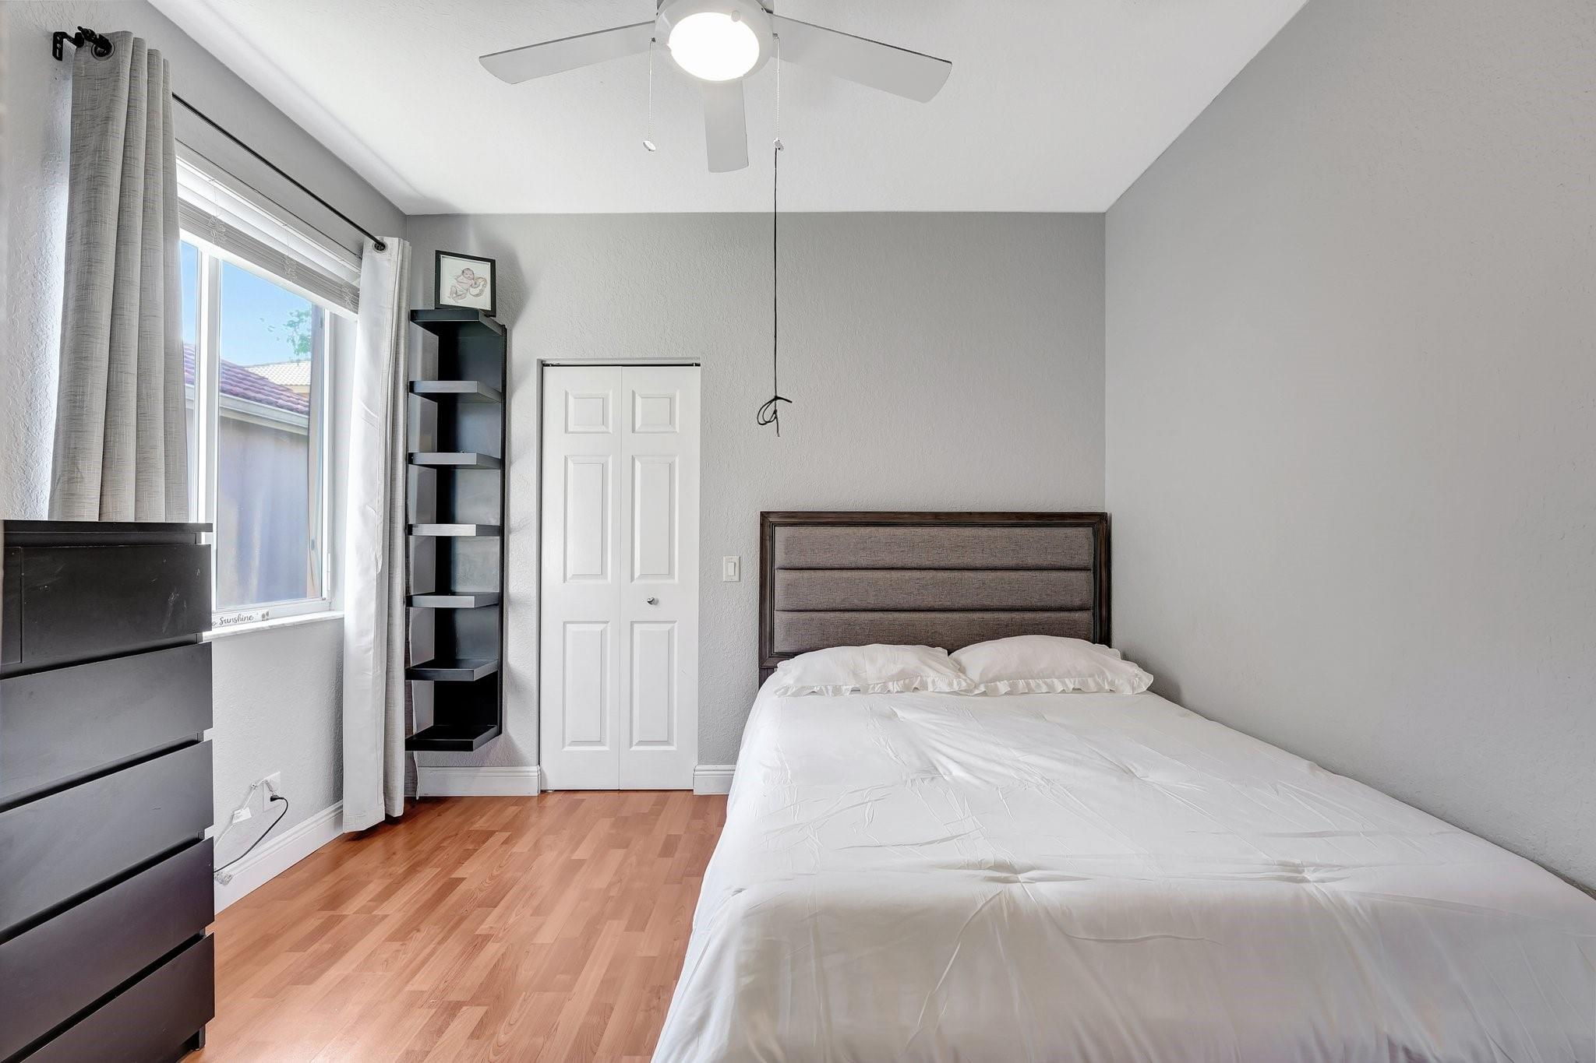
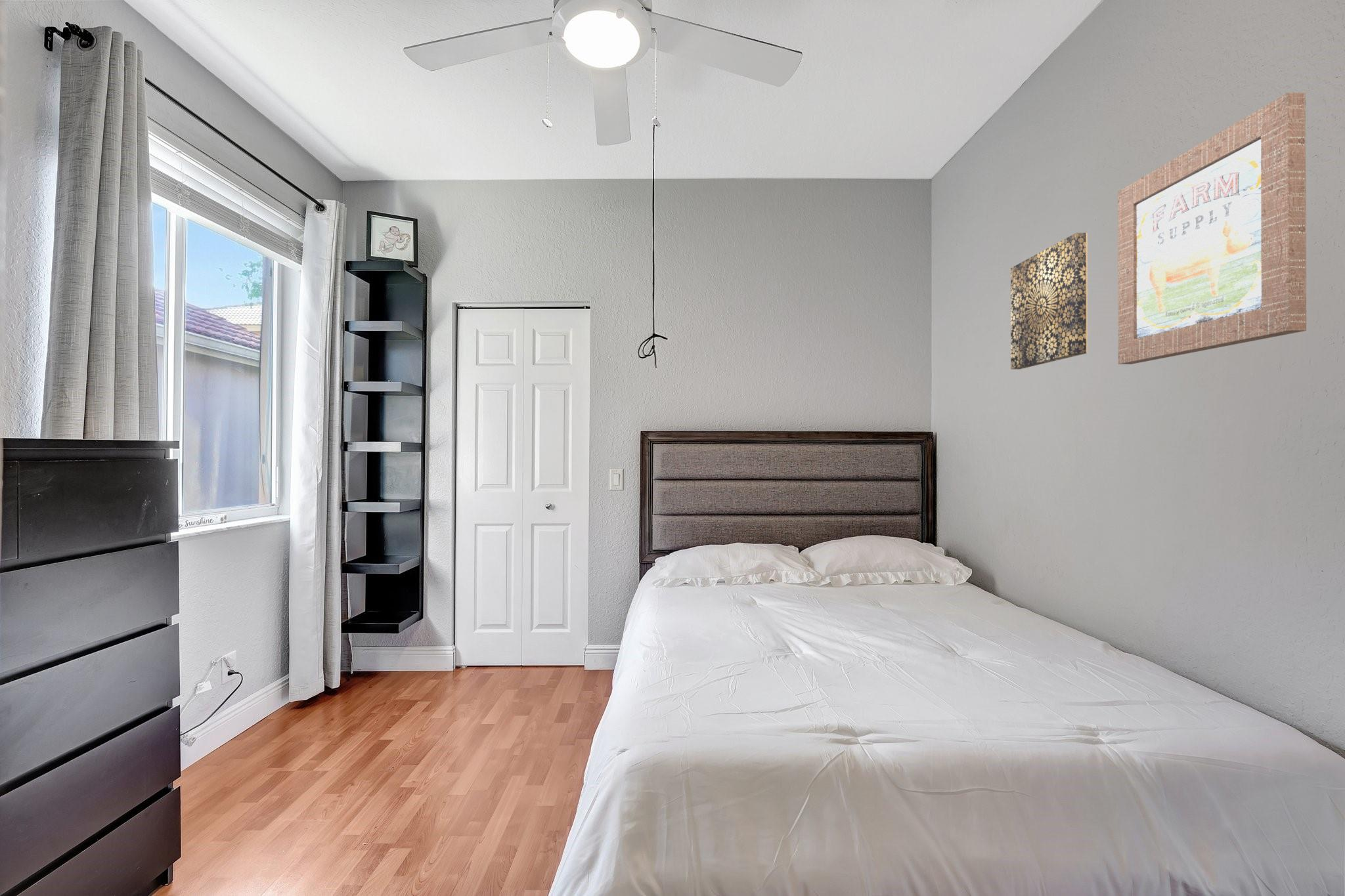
+ wall art [1010,232,1088,370]
+ wall art [1117,92,1307,365]
